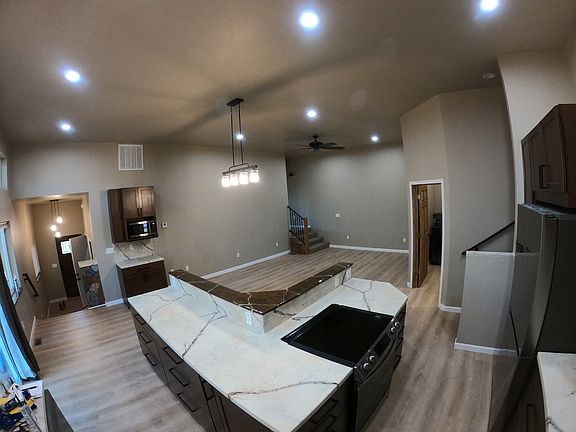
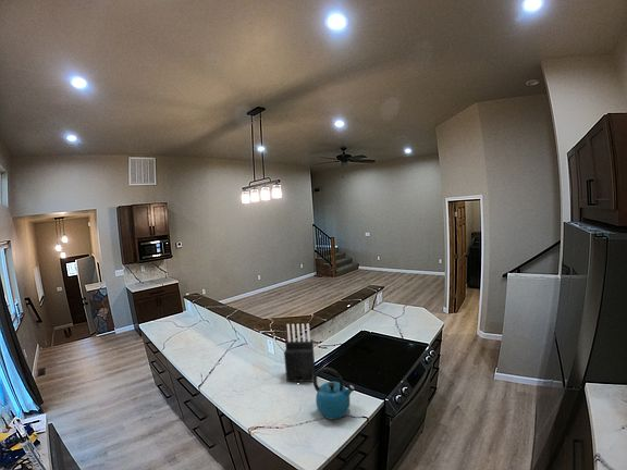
+ kettle [312,367,356,420]
+ knife block [283,323,317,383]
